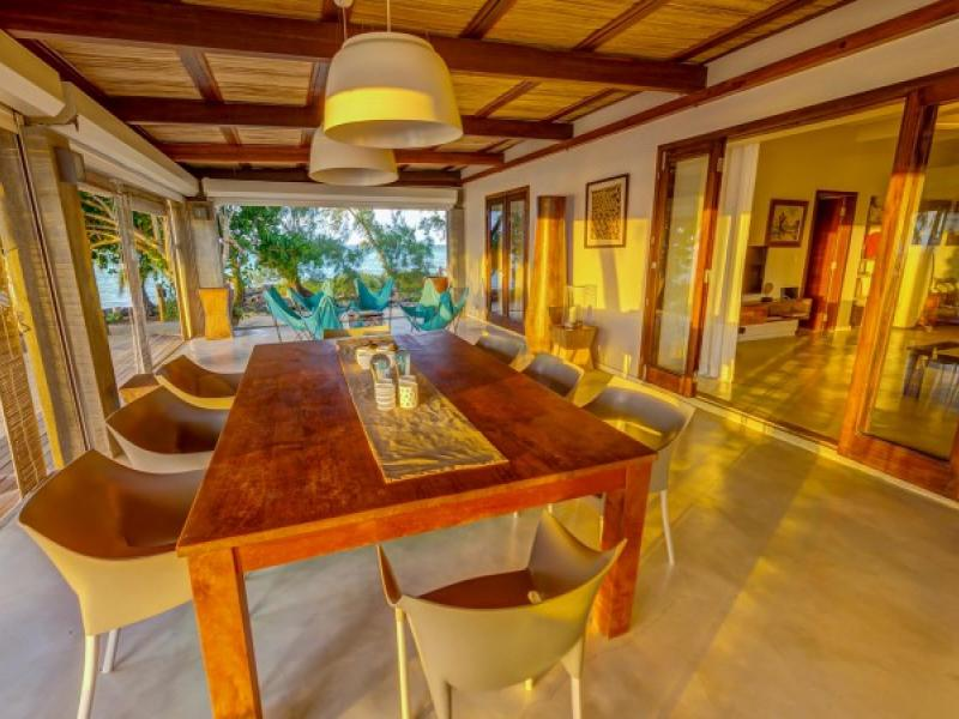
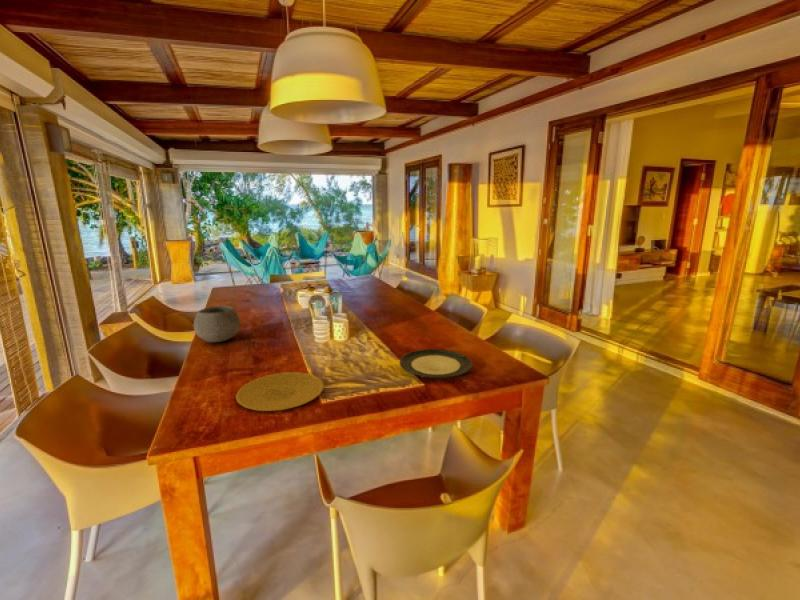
+ plate [399,348,473,379]
+ plate [235,371,325,412]
+ bowl [193,305,241,343]
